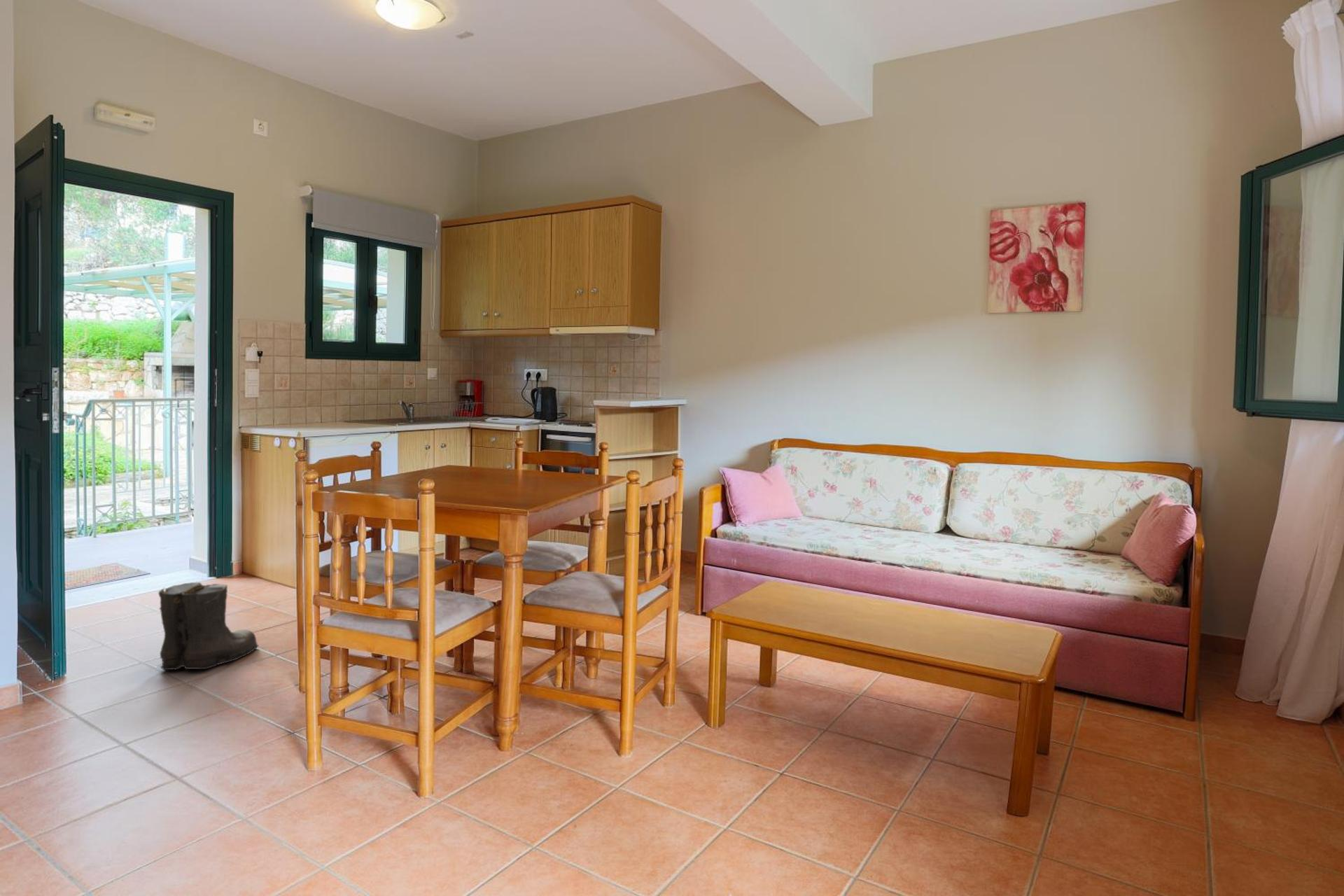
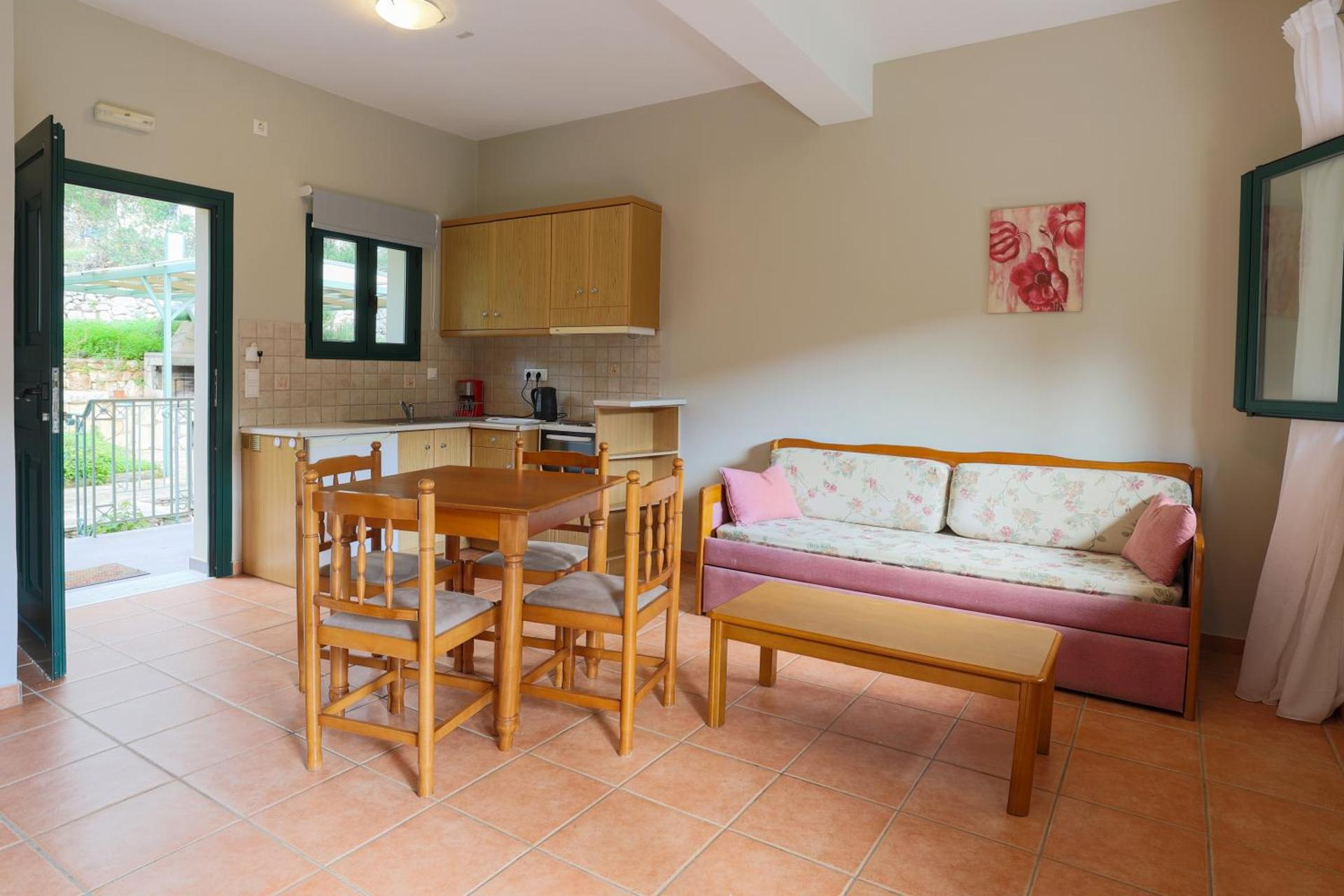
- boots [158,582,260,671]
